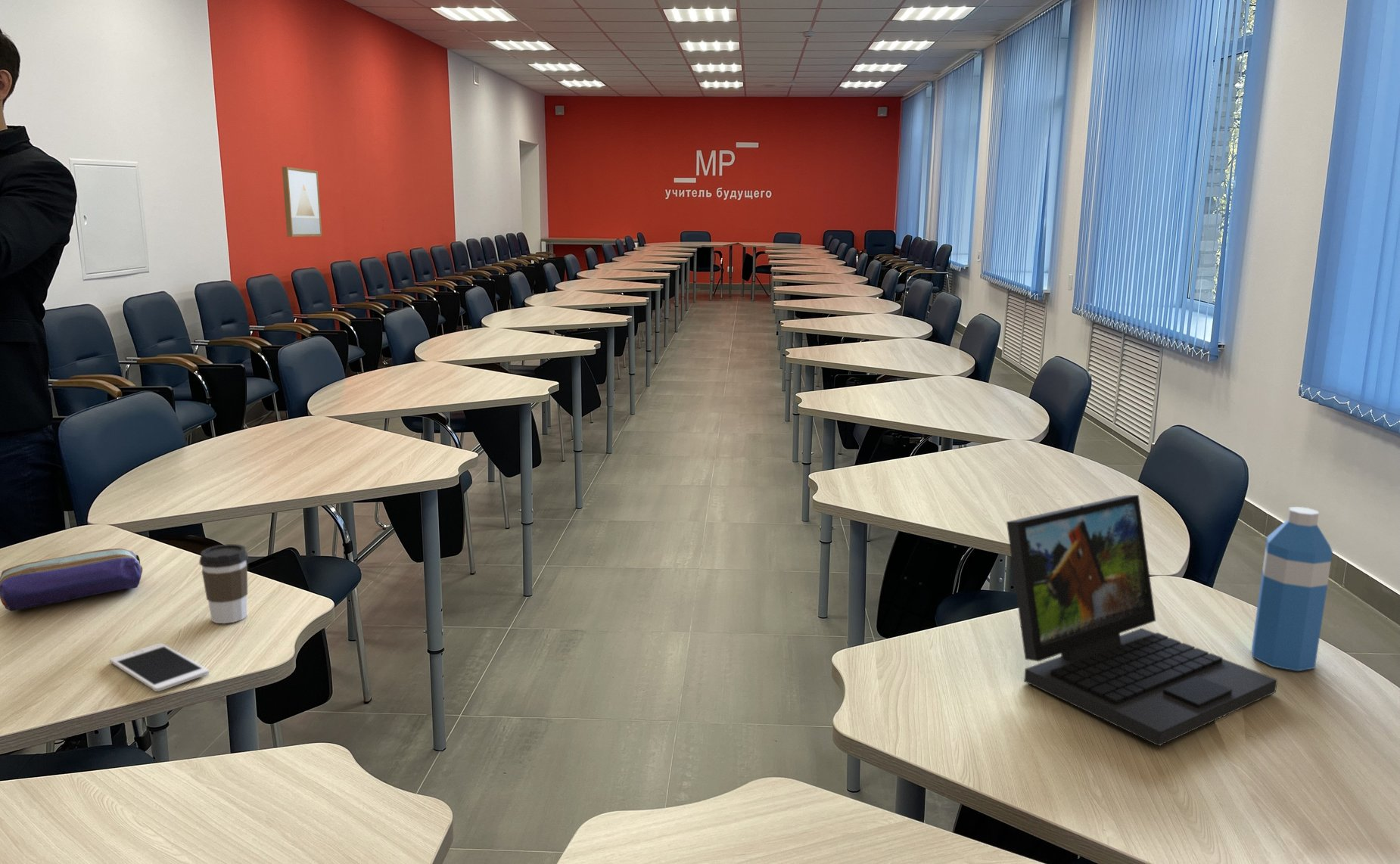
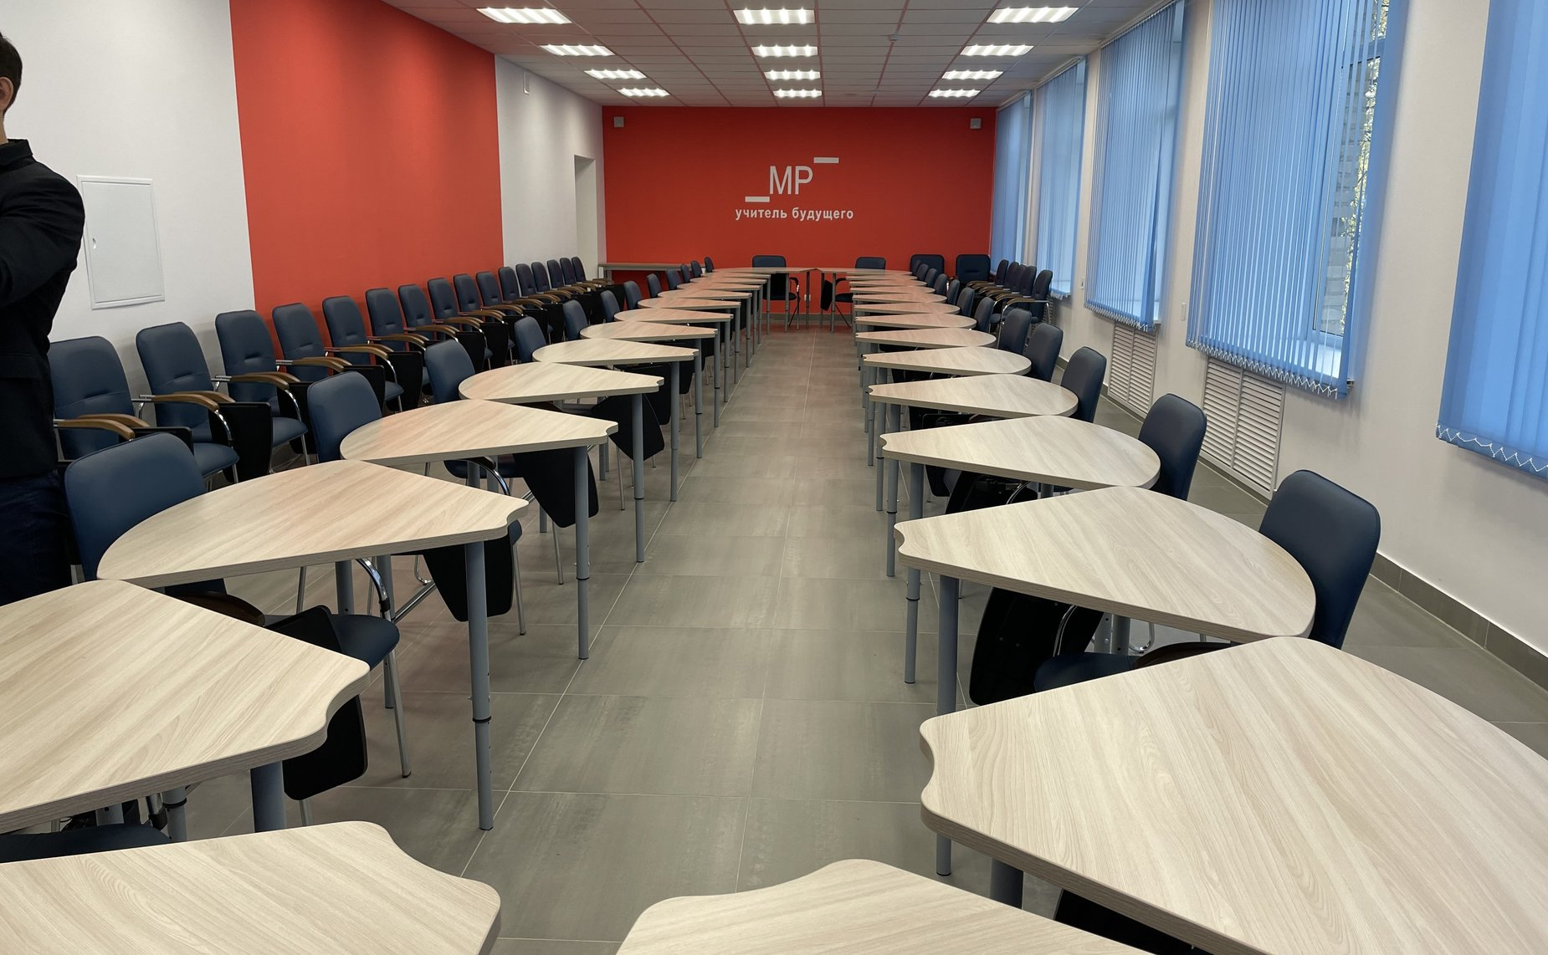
- laptop [1006,494,1278,747]
- coffee cup [198,543,249,624]
- cell phone [109,642,210,692]
- pencil case [0,548,143,611]
- wall art [282,166,323,238]
- water bottle [1251,506,1333,672]
